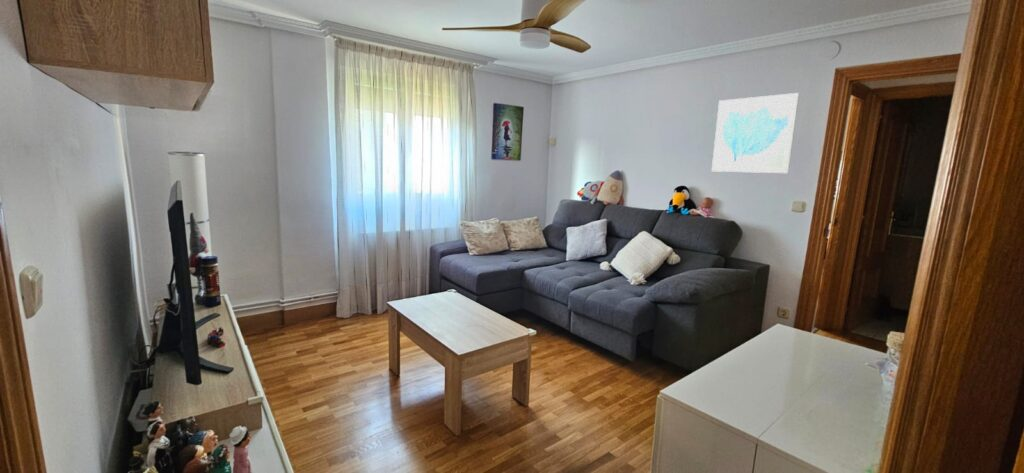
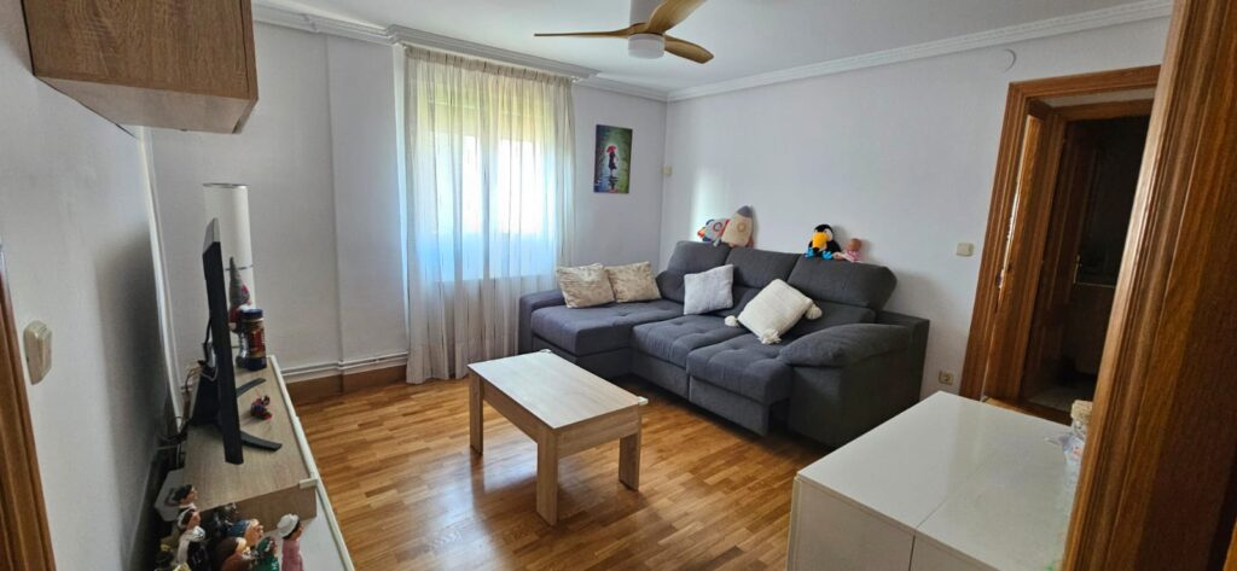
- wall art [711,92,800,174]
